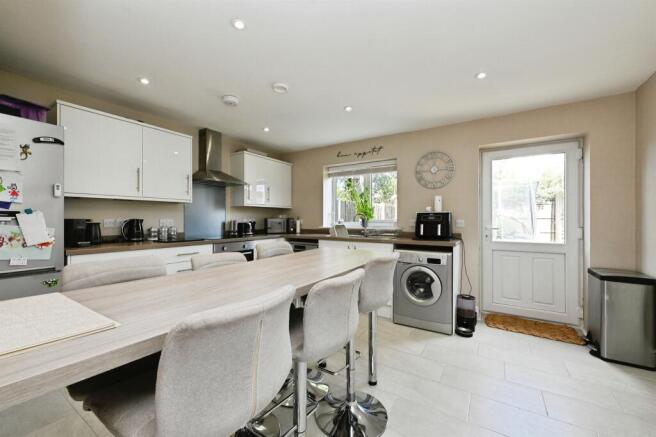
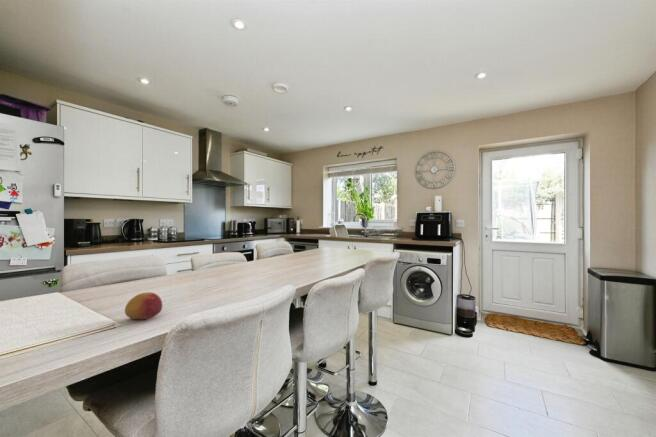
+ fruit [124,291,163,320]
